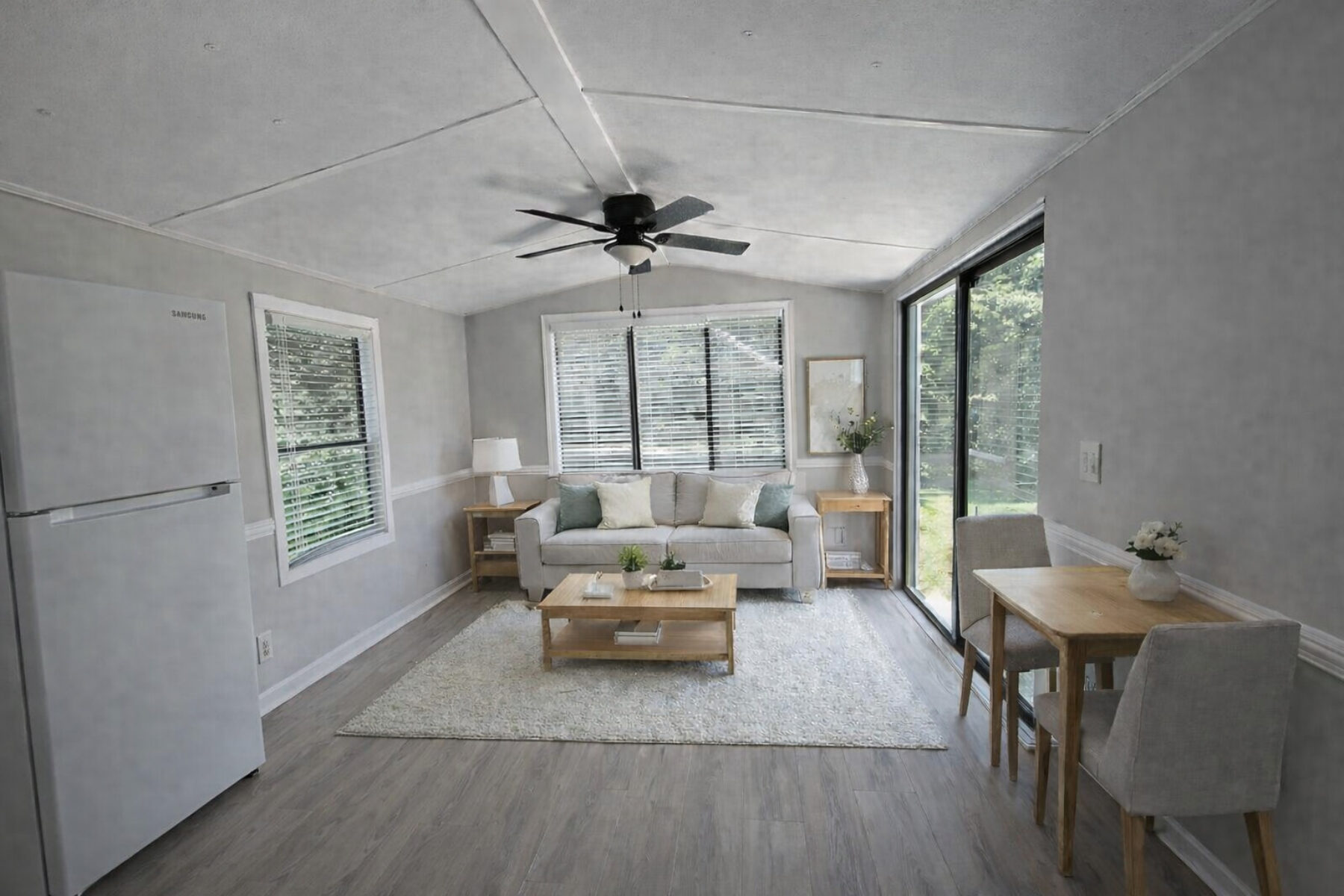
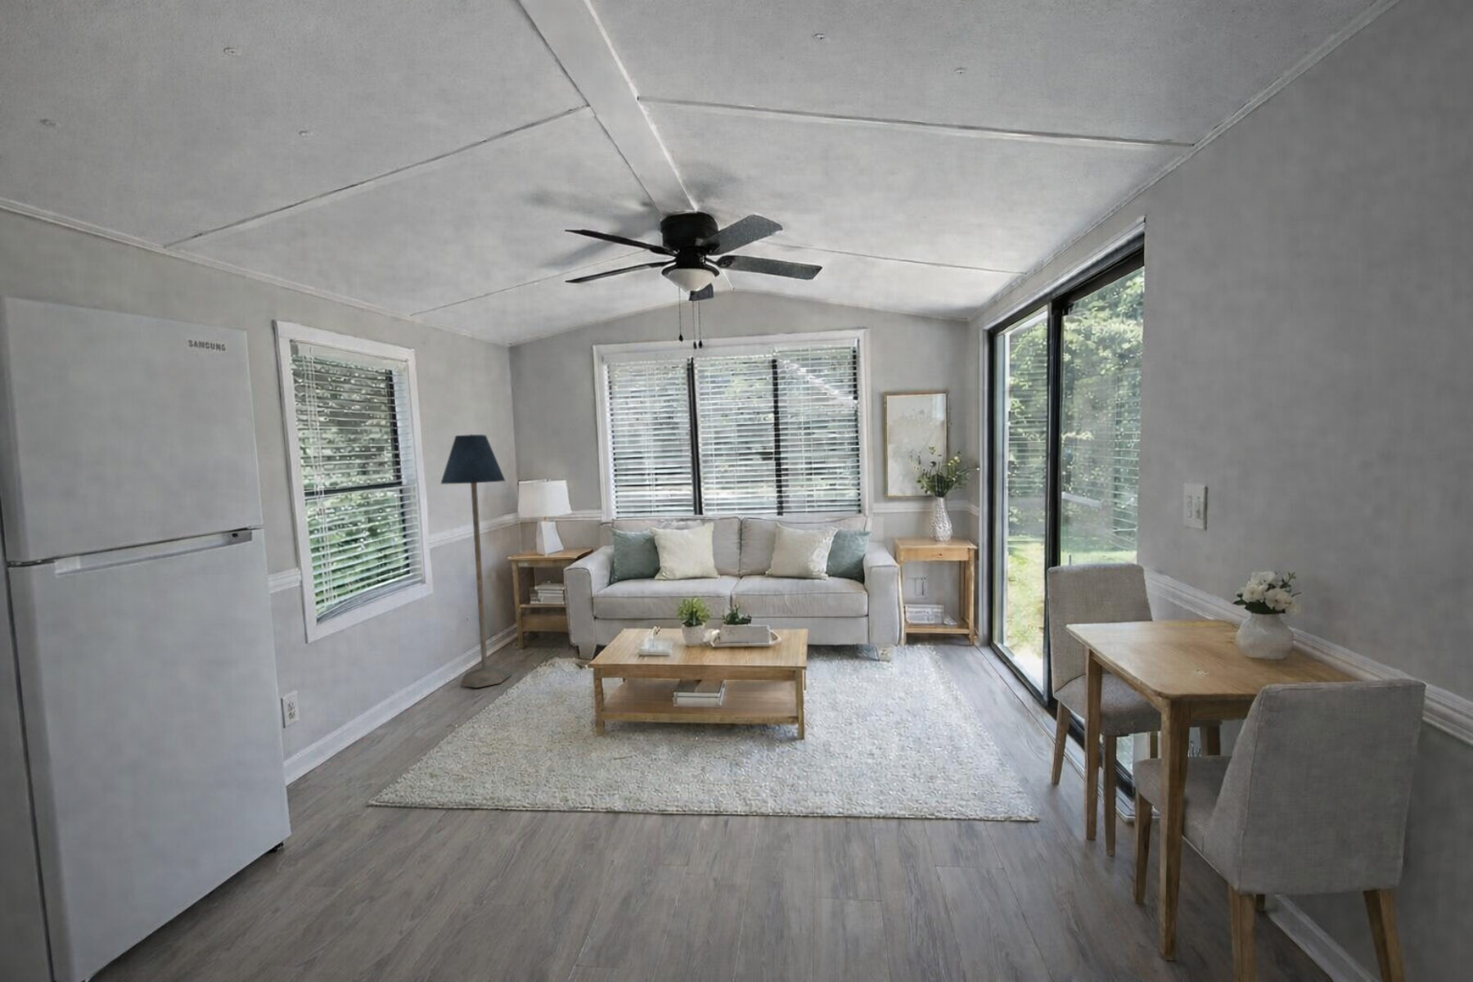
+ floor lamp [439,434,512,688]
